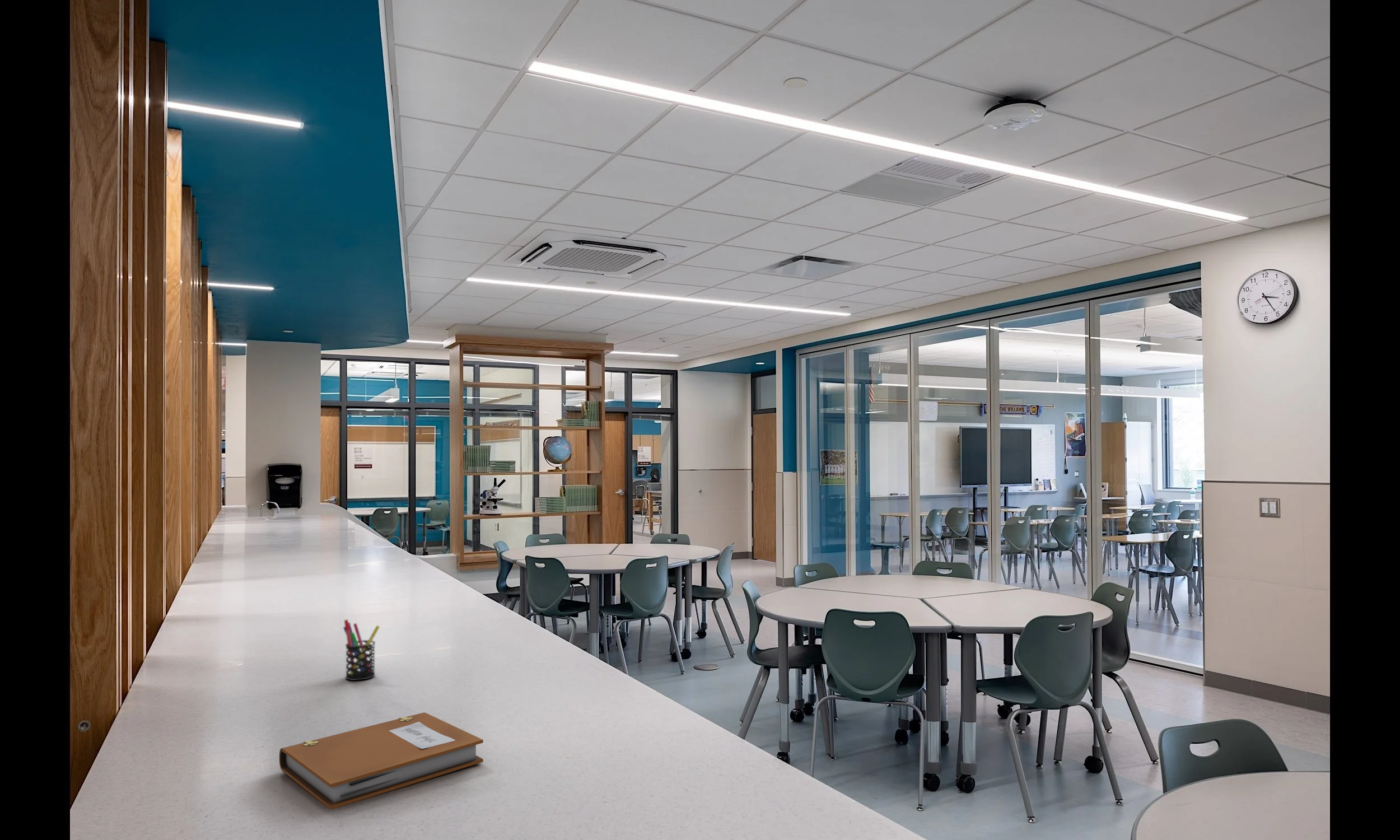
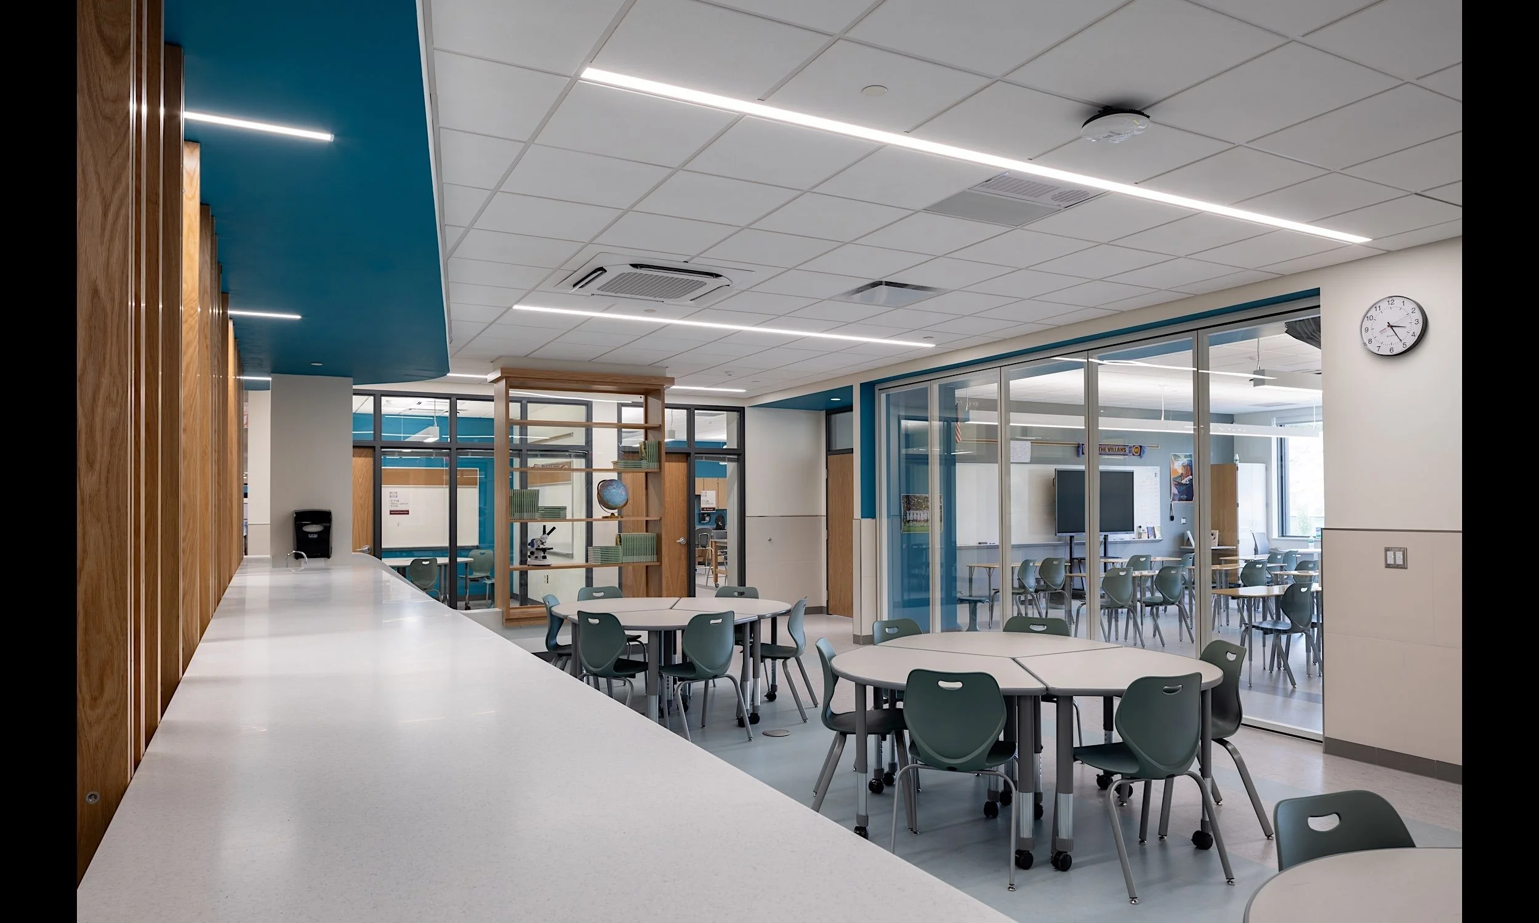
- pen holder [343,619,380,681]
- notebook [279,712,484,810]
